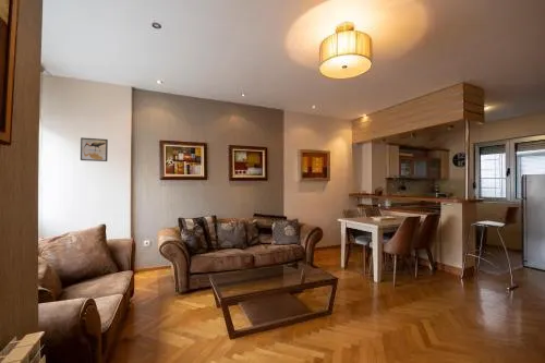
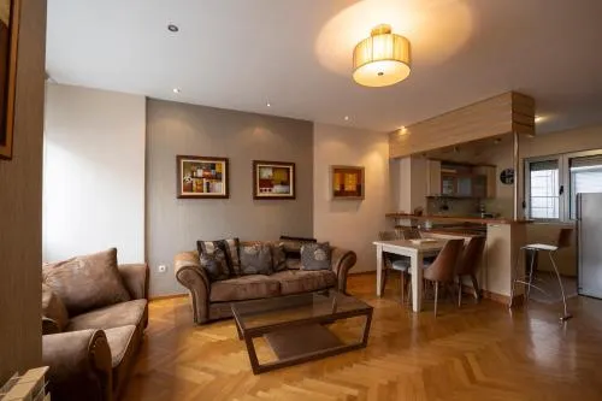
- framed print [80,136,109,162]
